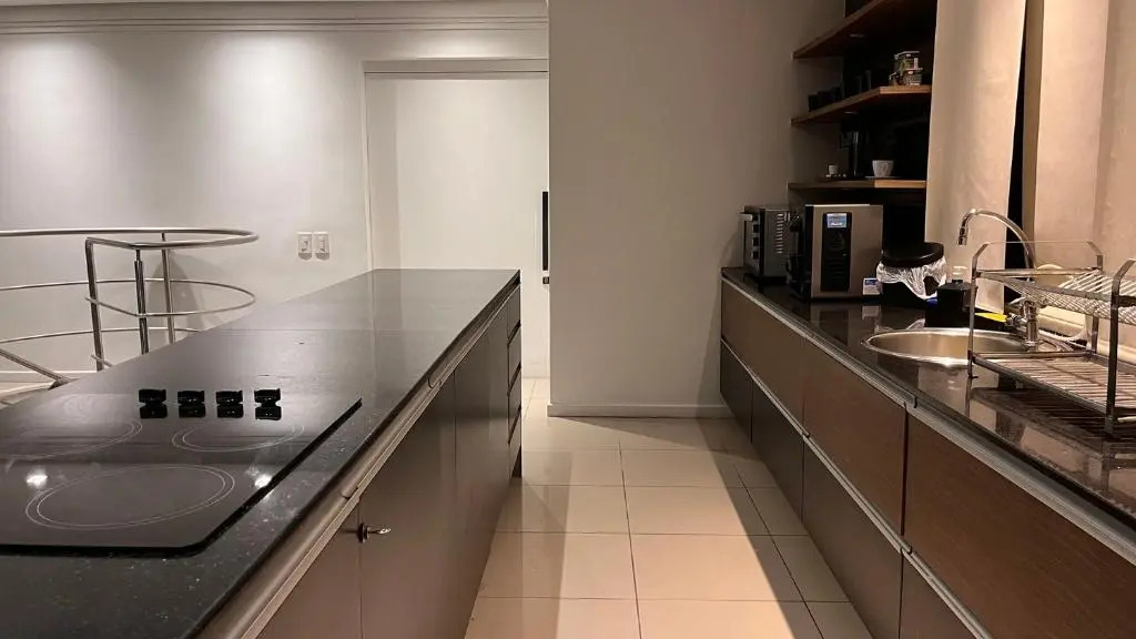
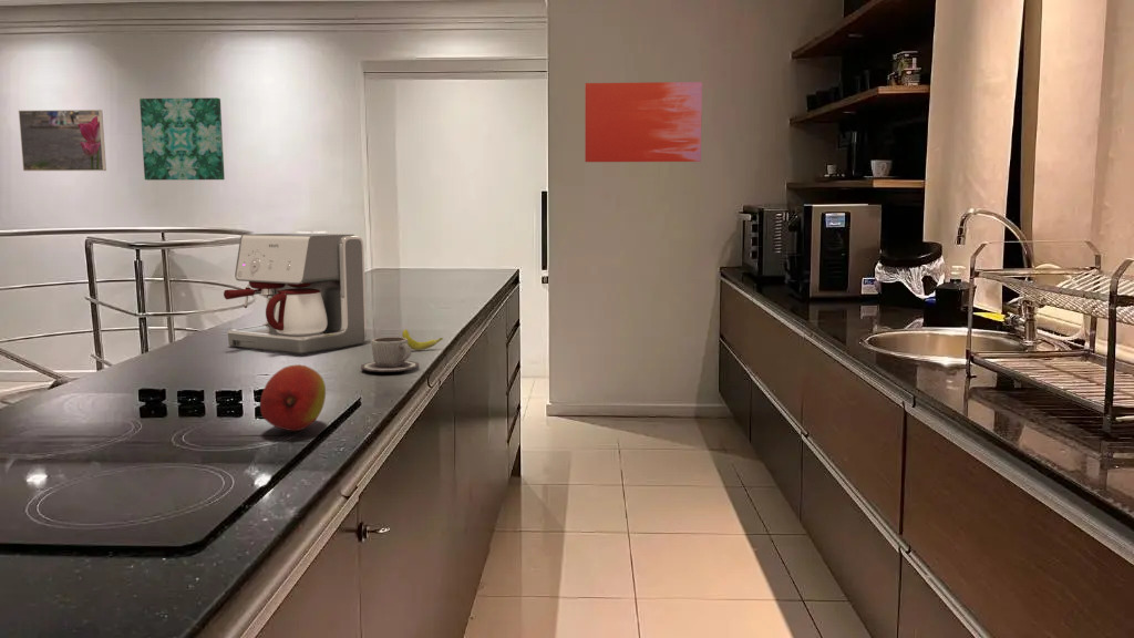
+ banana [401,328,444,351]
+ fruit [259,363,327,432]
+ coffee maker [223,233,368,356]
+ wall art [584,81,703,163]
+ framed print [18,109,107,172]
+ cup [360,336,420,373]
+ wall art [138,96,226,182]
